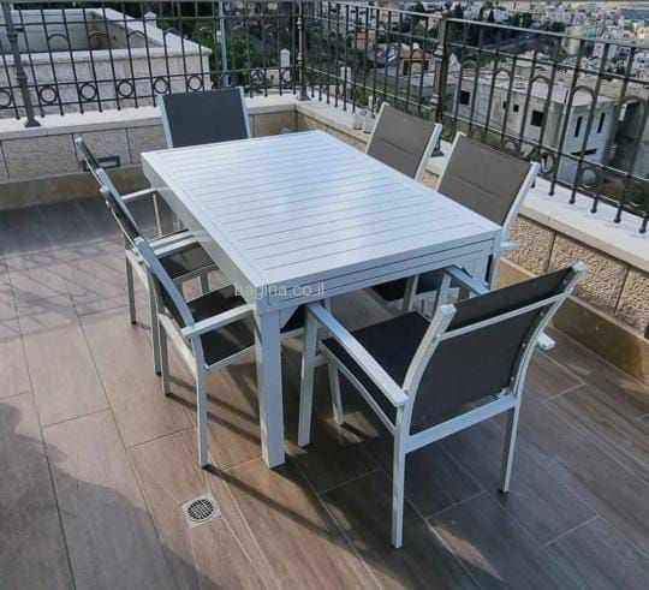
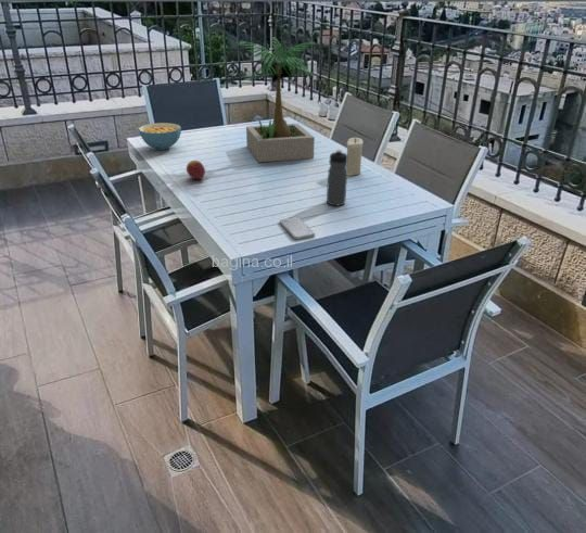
+ cereal bowl [138,122,182,151]
+ candle [346,137,365,177]
+ water bottle [326,149,348,207]
+ smartphone [279,216,316,240]
+ potted plant [238,38,316,163]
+ fruit [186,160,206,180]
